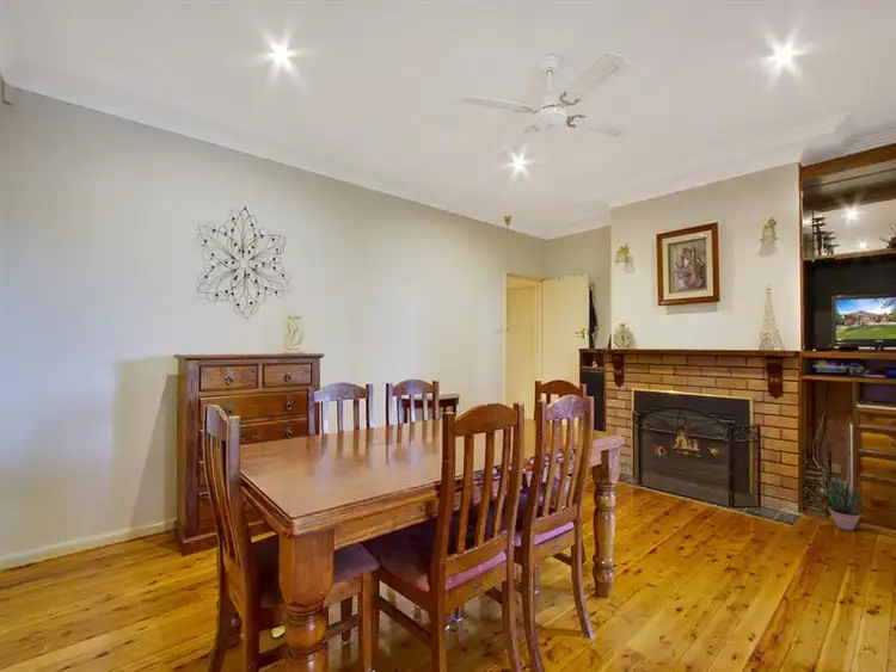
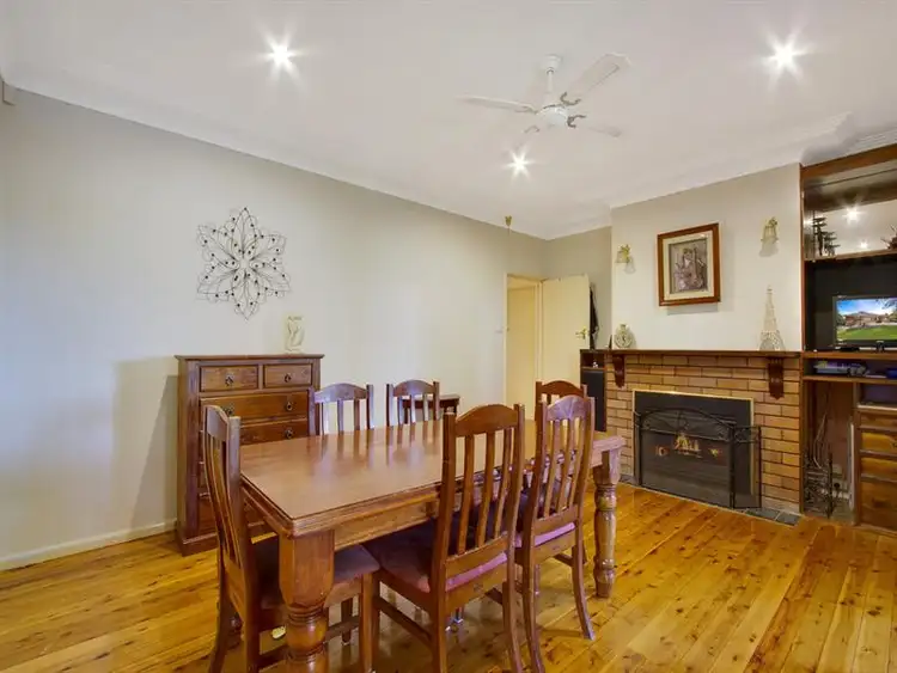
- potted plant [820,474,866,532]
